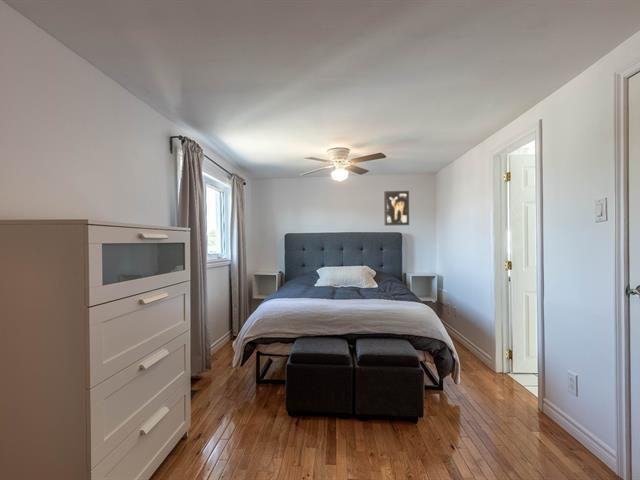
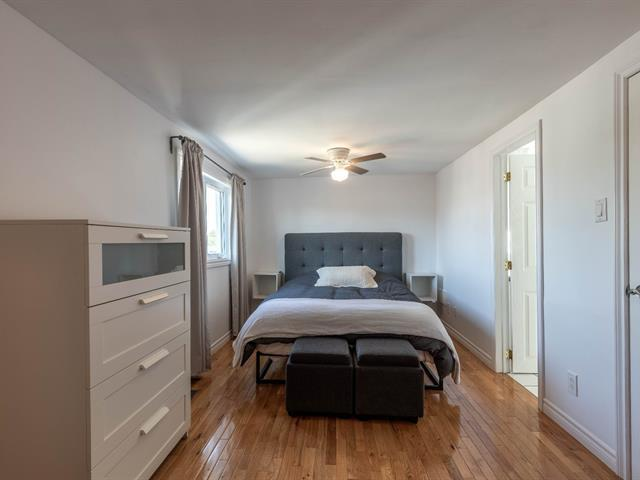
- wall art [383,190,410,227]
